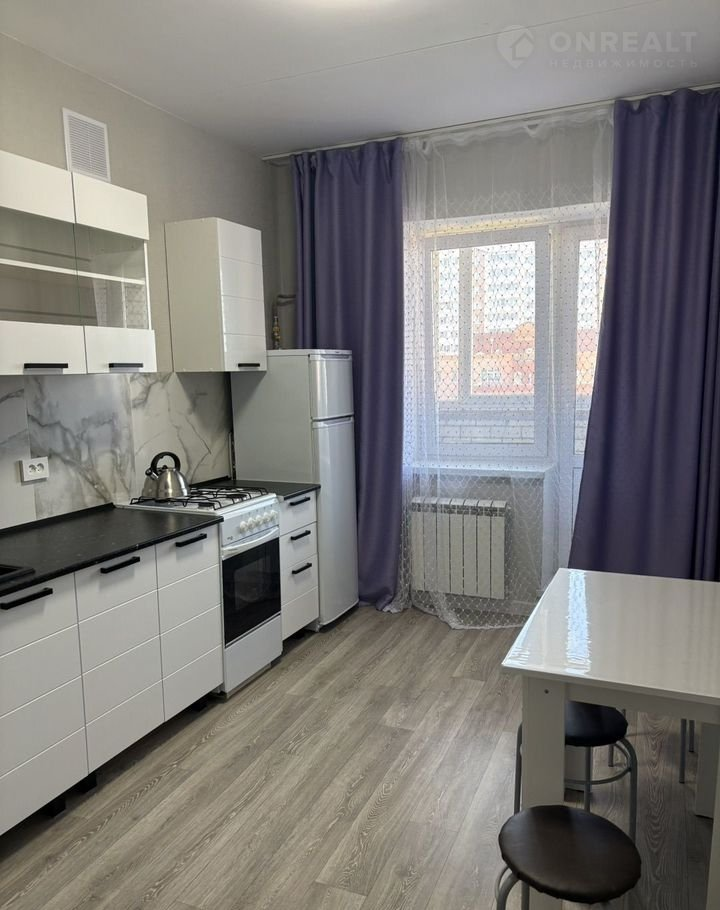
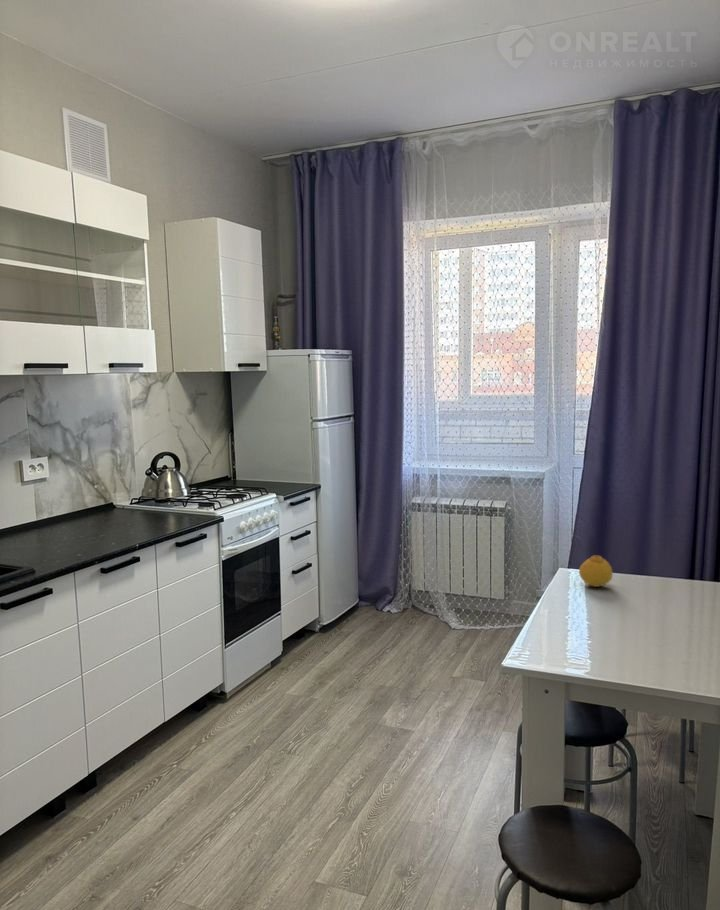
+ fruit [578,554,614,588]
